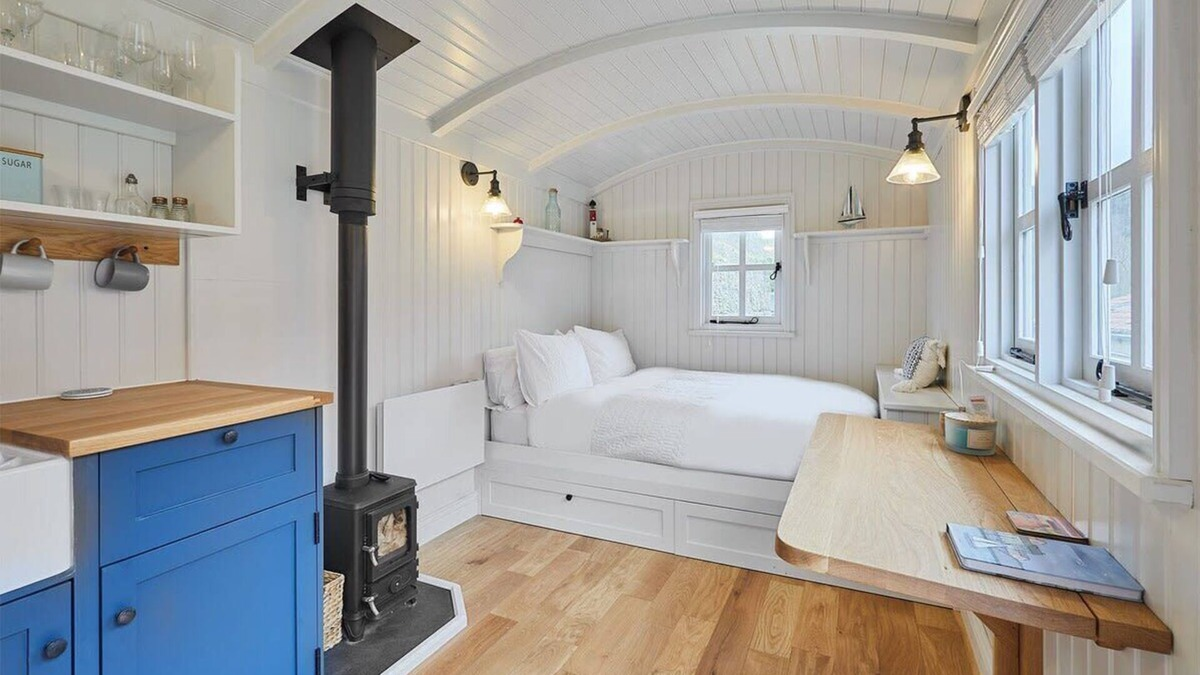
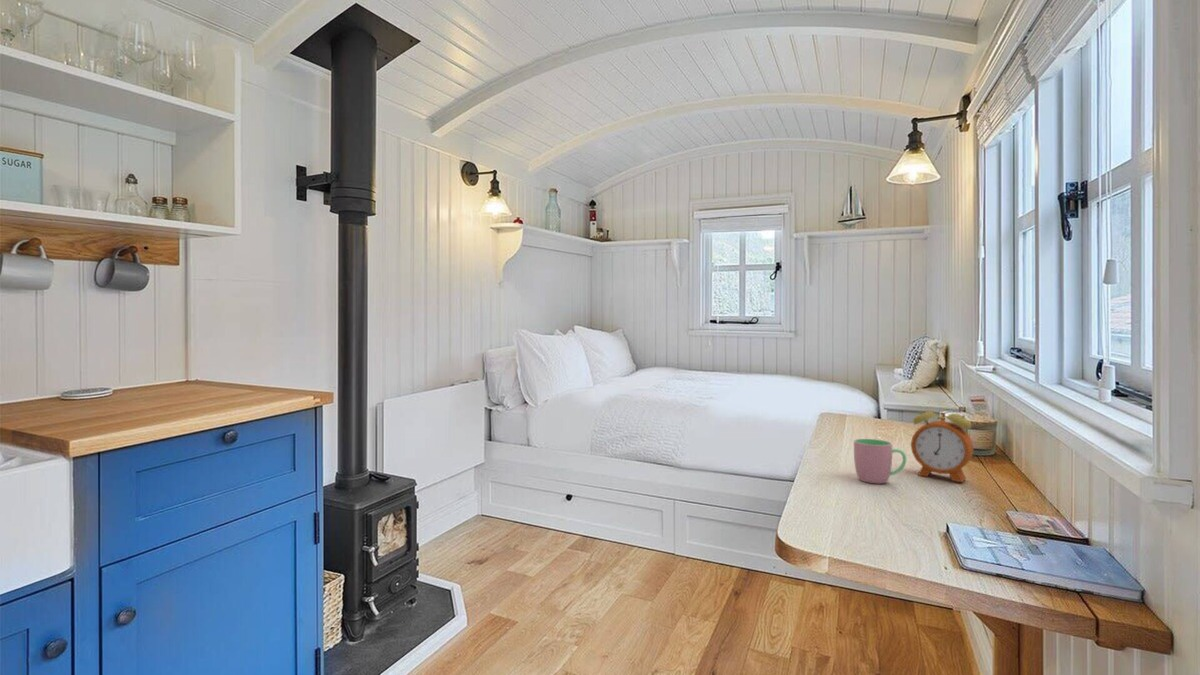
+ cup [853,438,907,484]
+ alarm clock [910,400,975,483]
